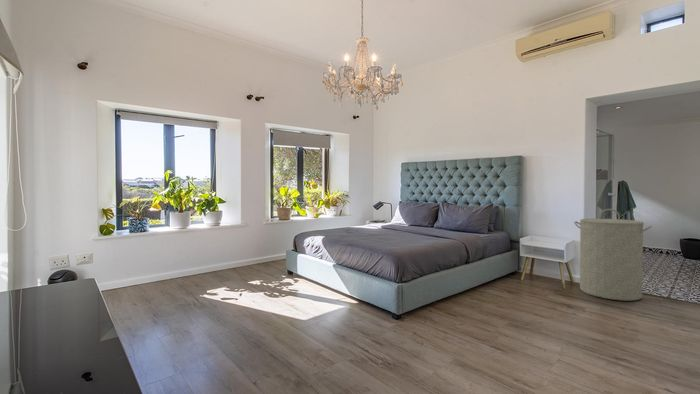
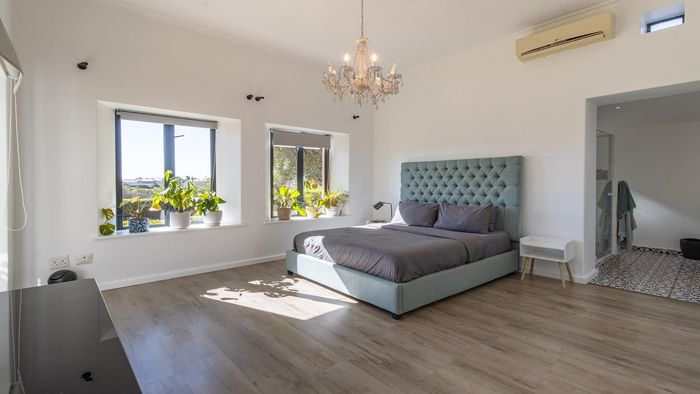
- laundry hamper [573,208,653,302]
